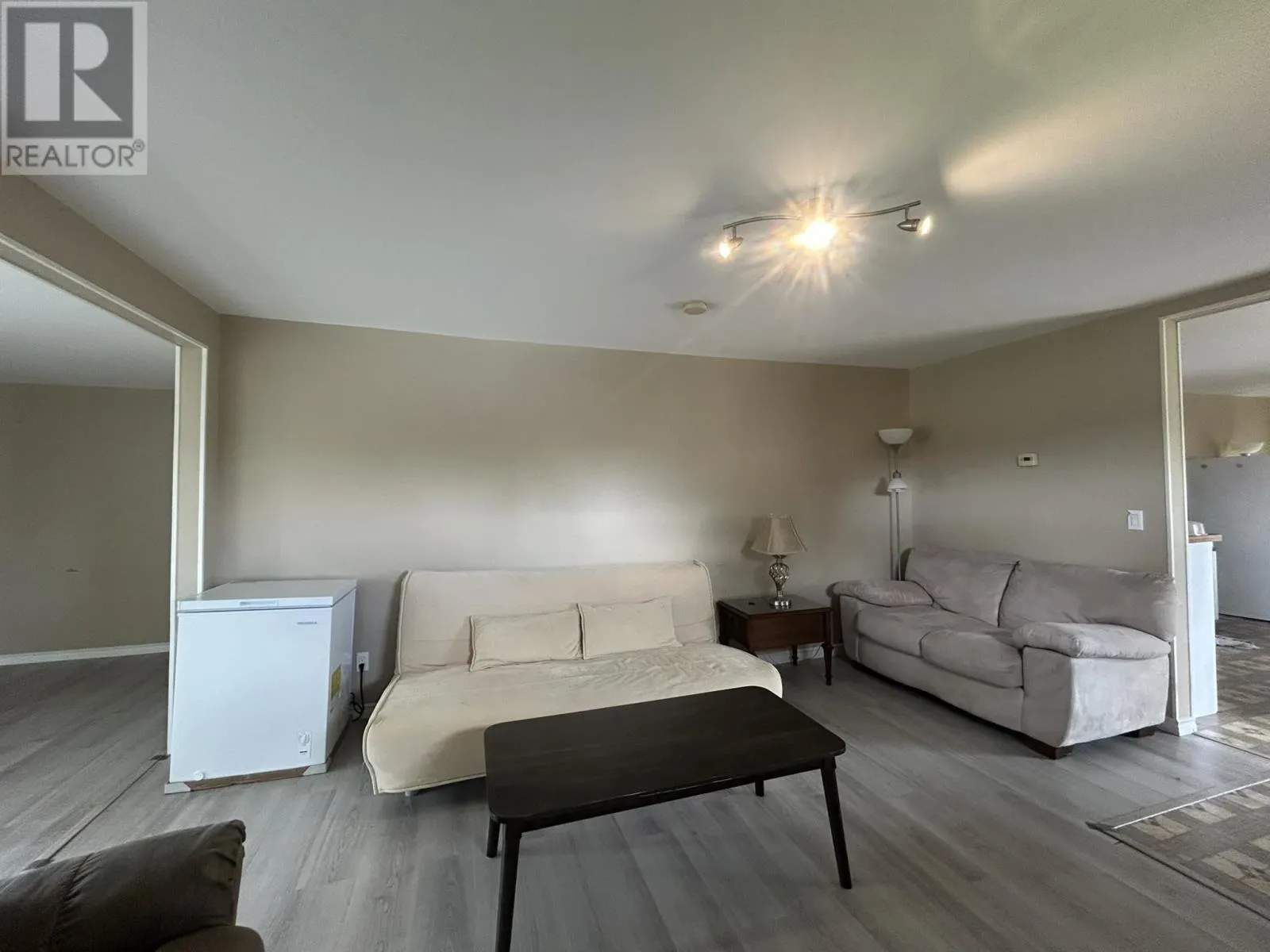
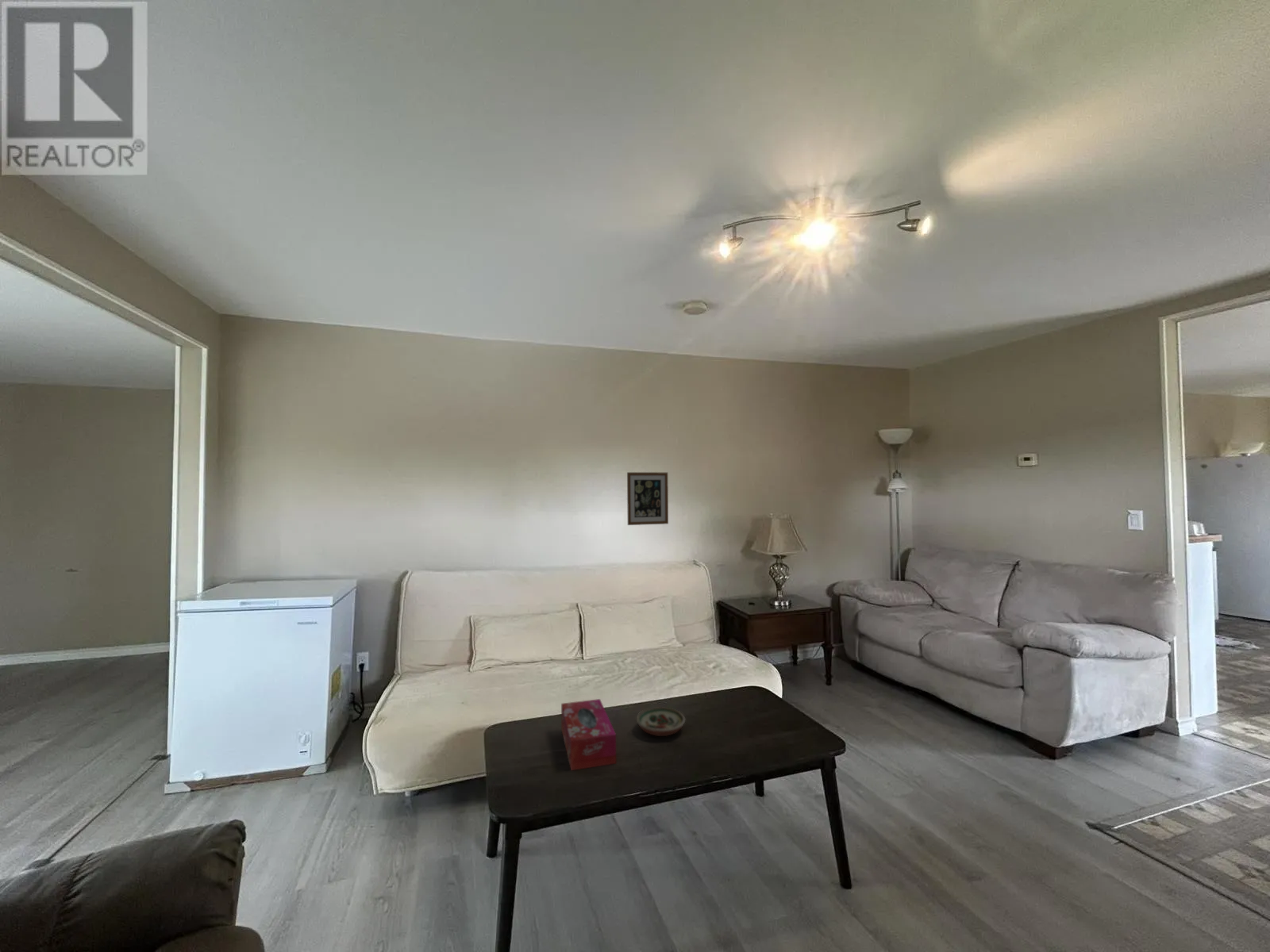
+ tissue box [560,698,617,771]
+ decorative bowl [636,706,686,737]
+ wall art [626,471,669,526]
